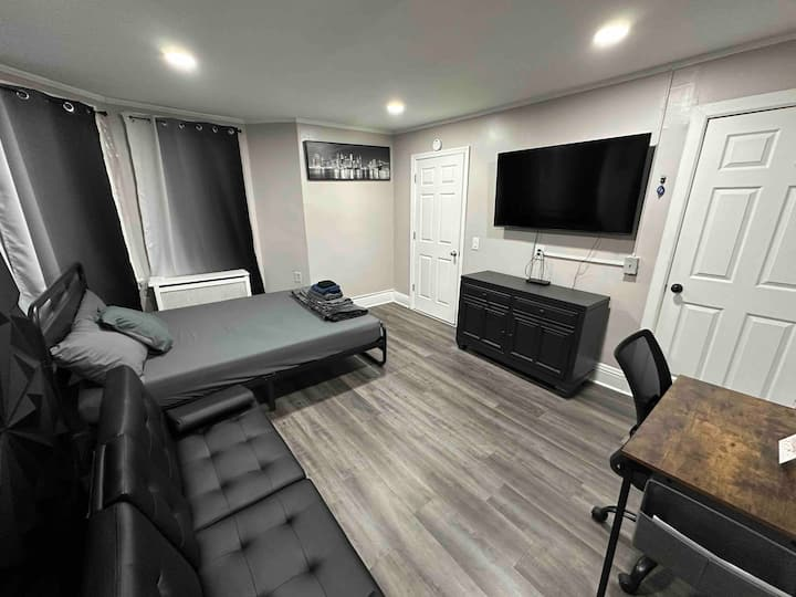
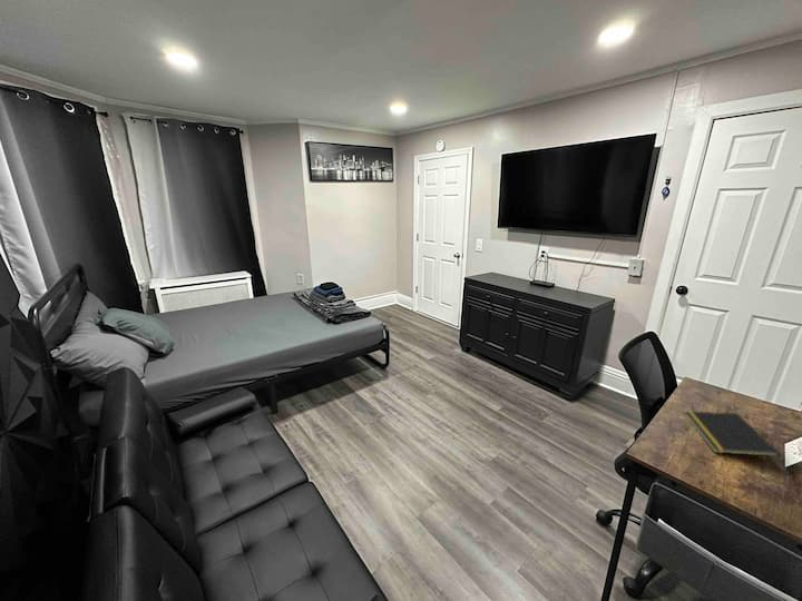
+ notepad [684,411,781,457]
